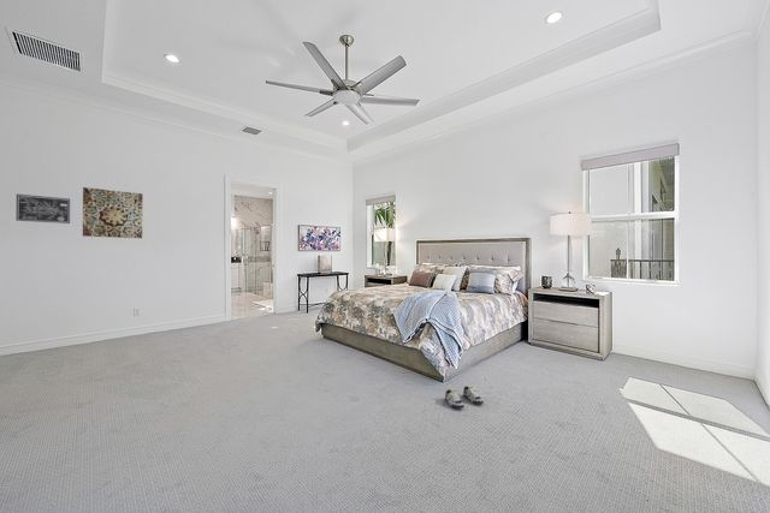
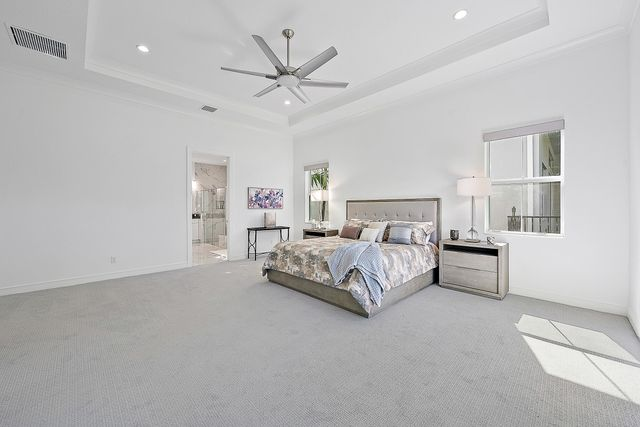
- shoe [444,386,485,410]
- wall art [14,193,71,225]
- wall art [82,186,143,239]
